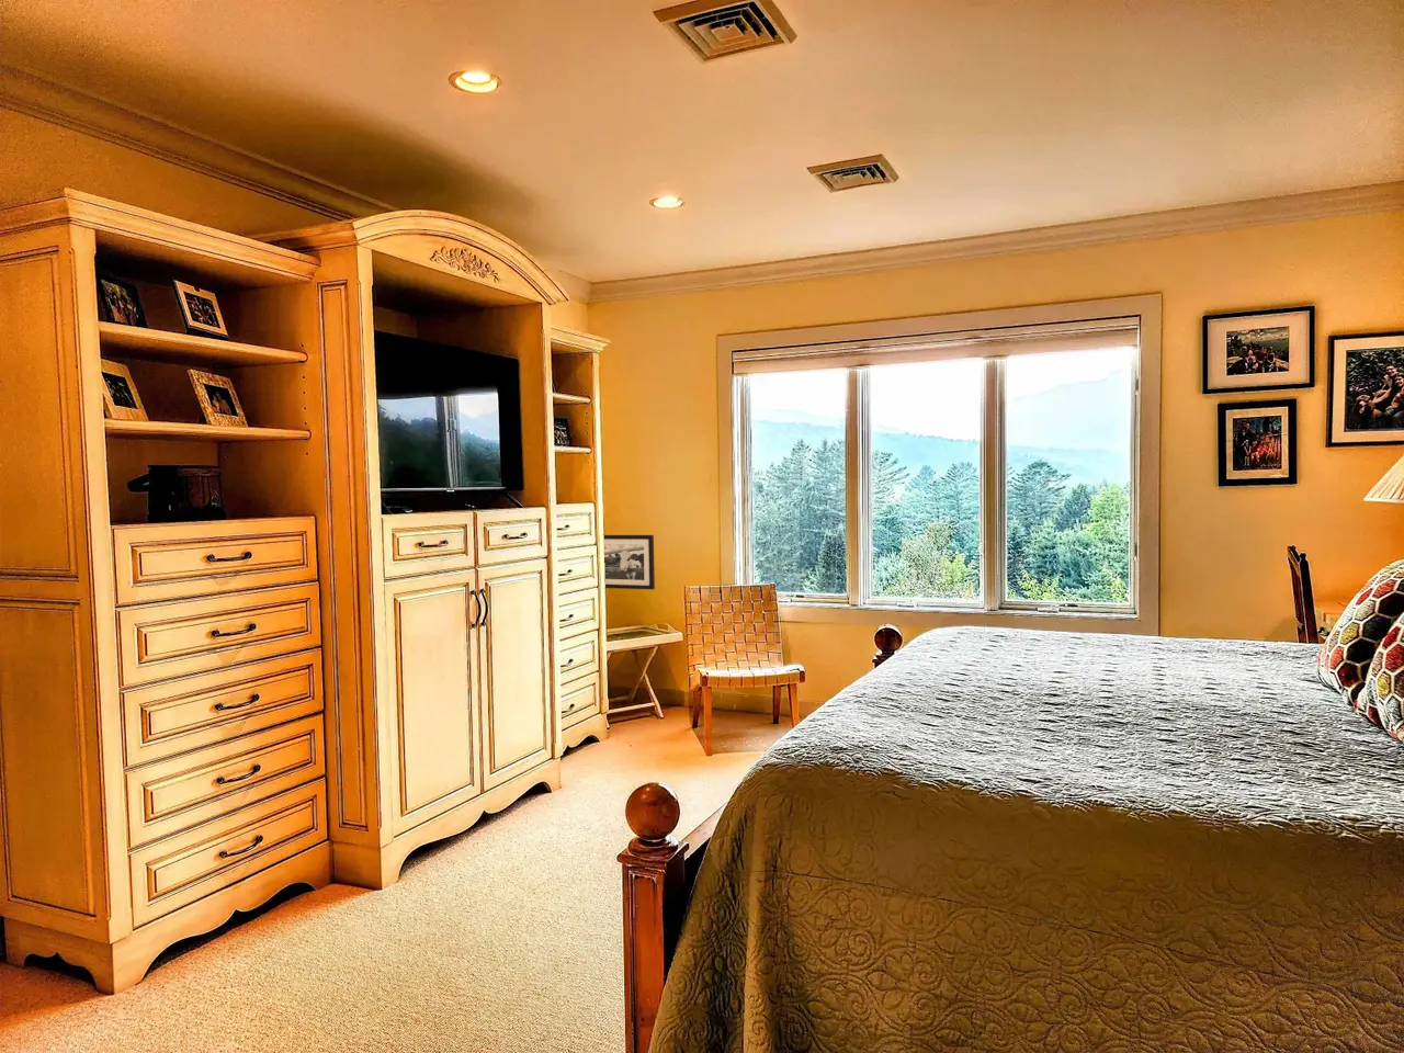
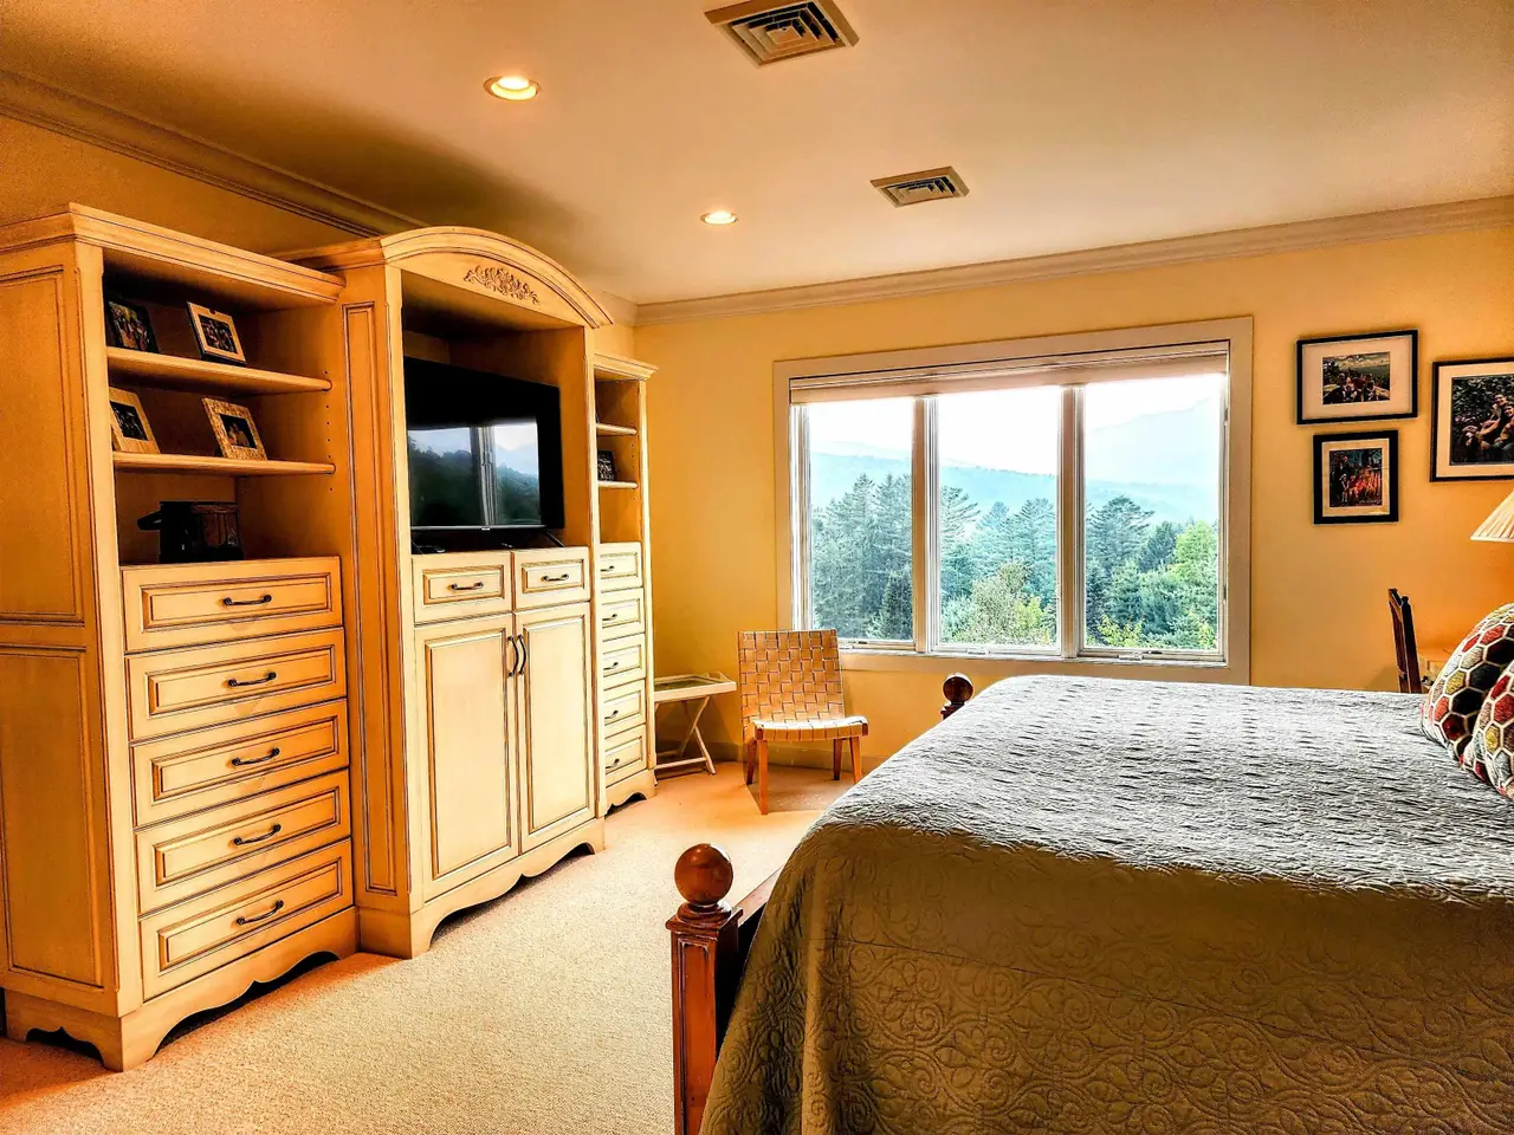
- picture frame [604,534,656,591]
